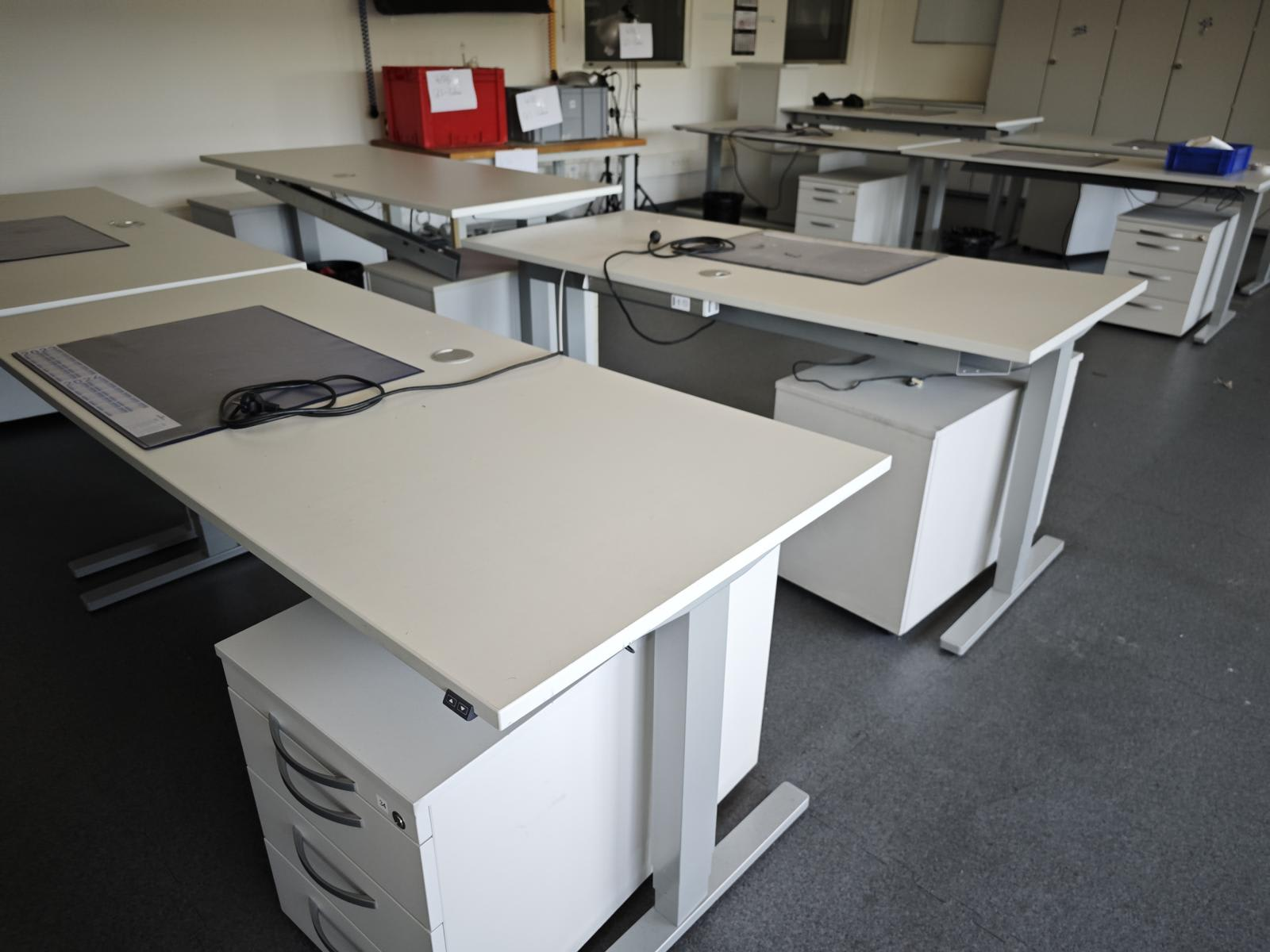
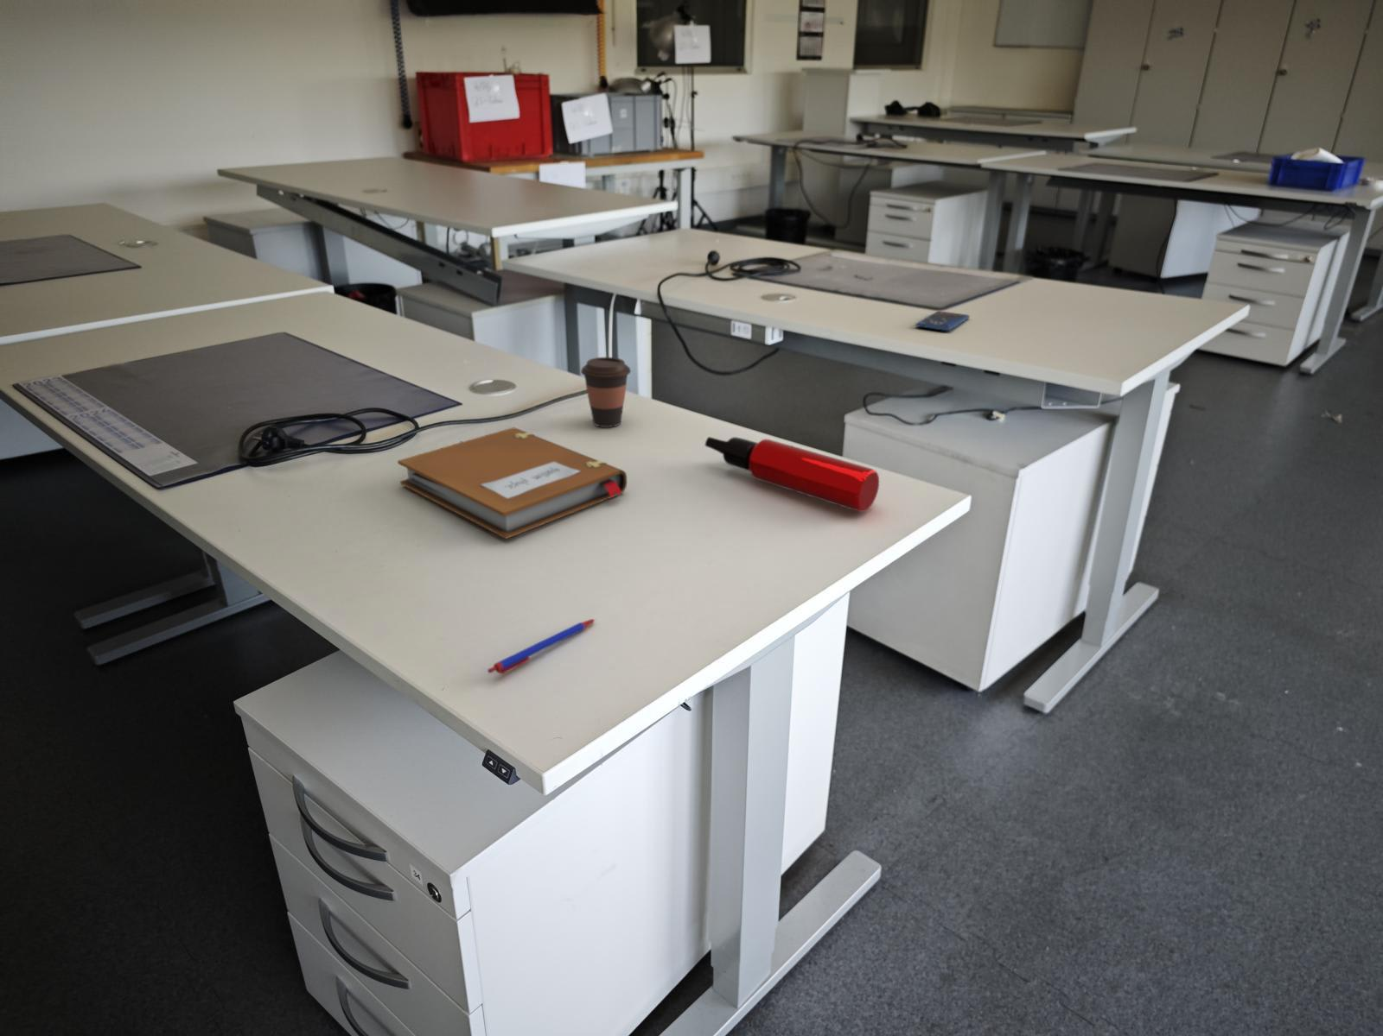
+ notebook [396,427,627,540]
+ coffee cup [580,357,632,428]
+ water bottle [705,436,880,513]
+ smartphone [915,310,970,332]
+ pen [487,618,597,675]
